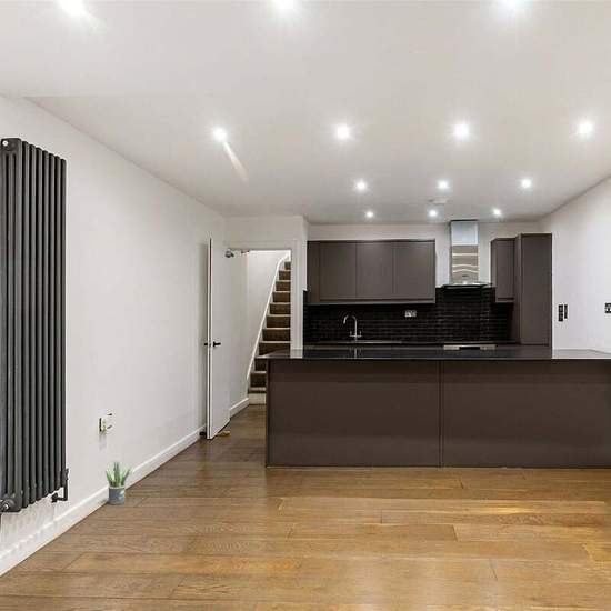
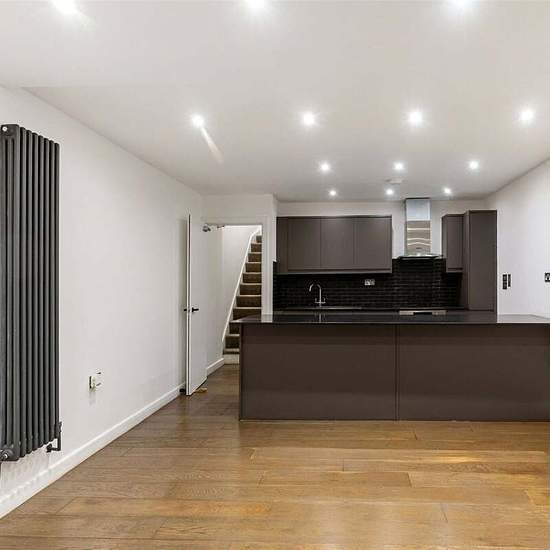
- potted plant [104,459,136,505]
